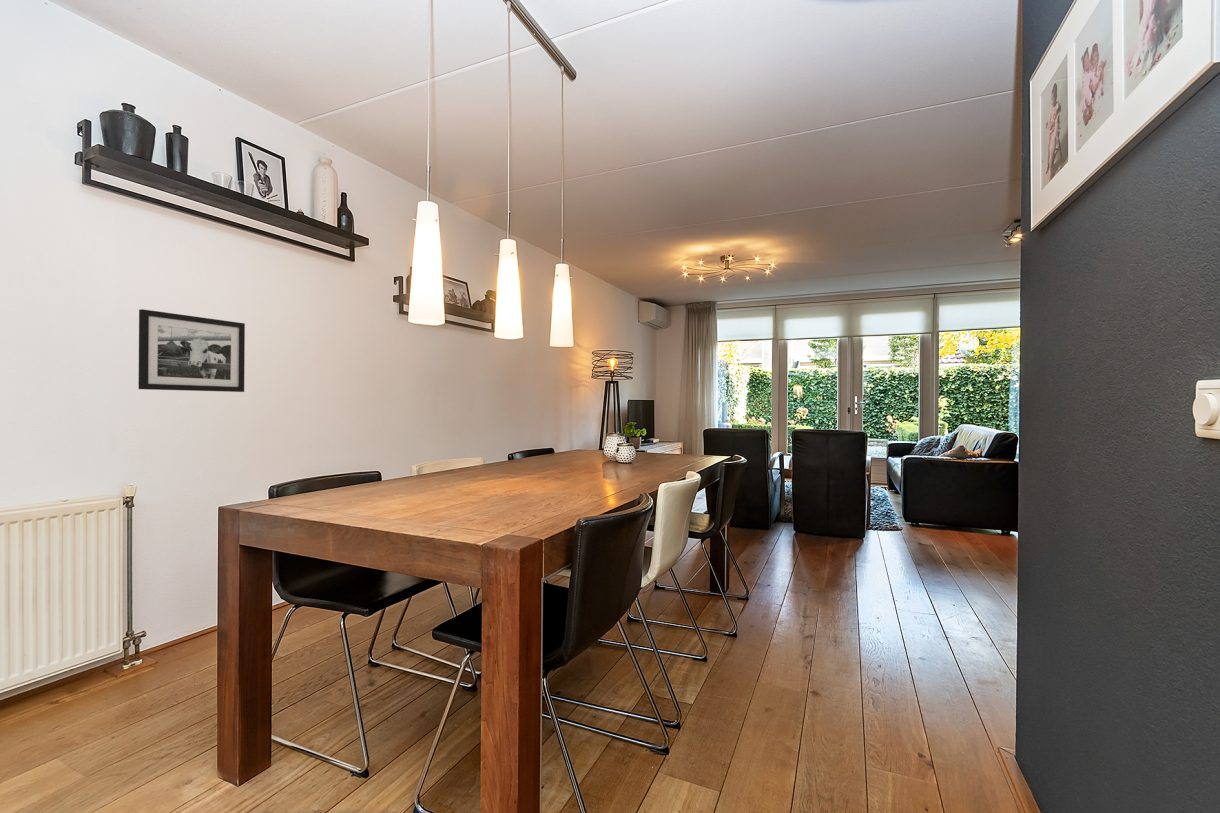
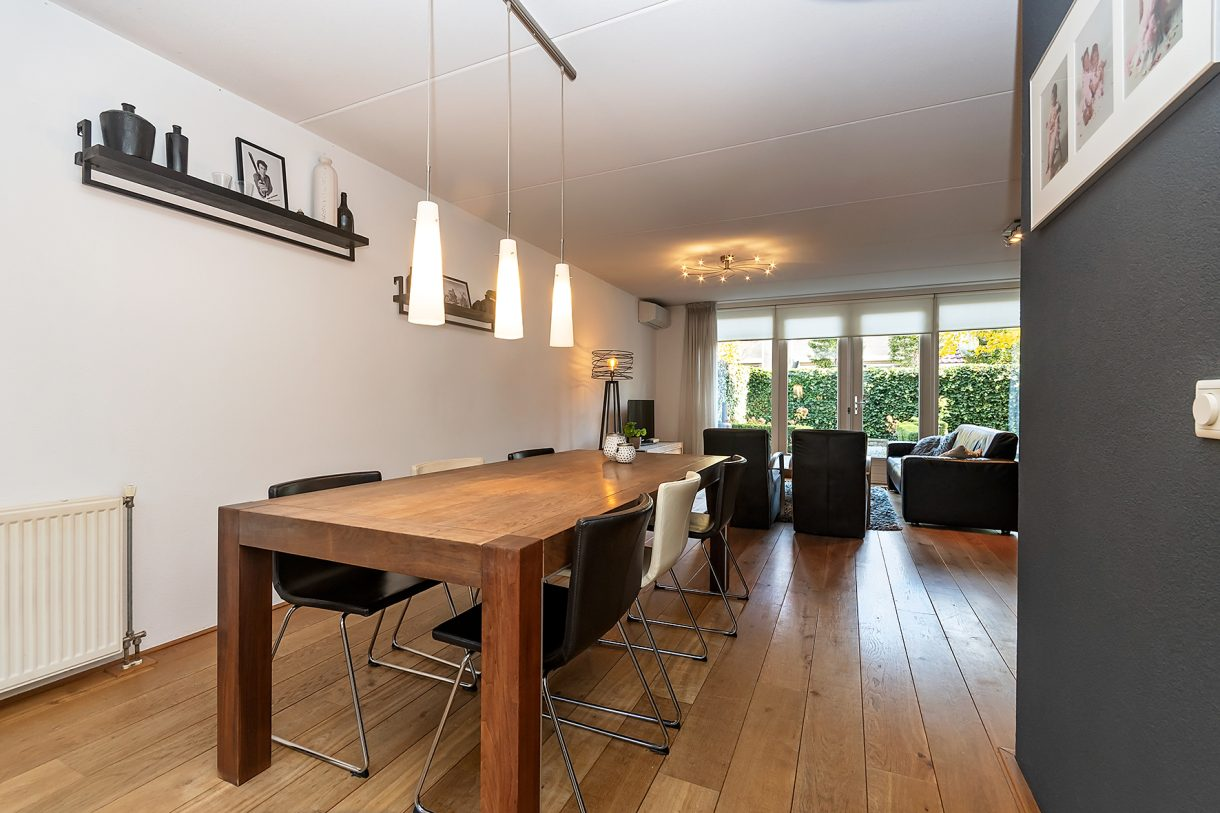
- picture frame [137,308,246,393]
